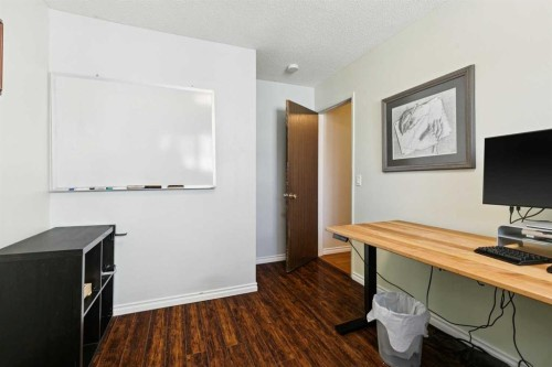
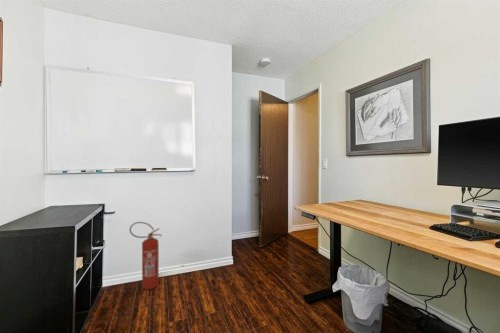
+ fire extinguisher [129,221,163,290]
